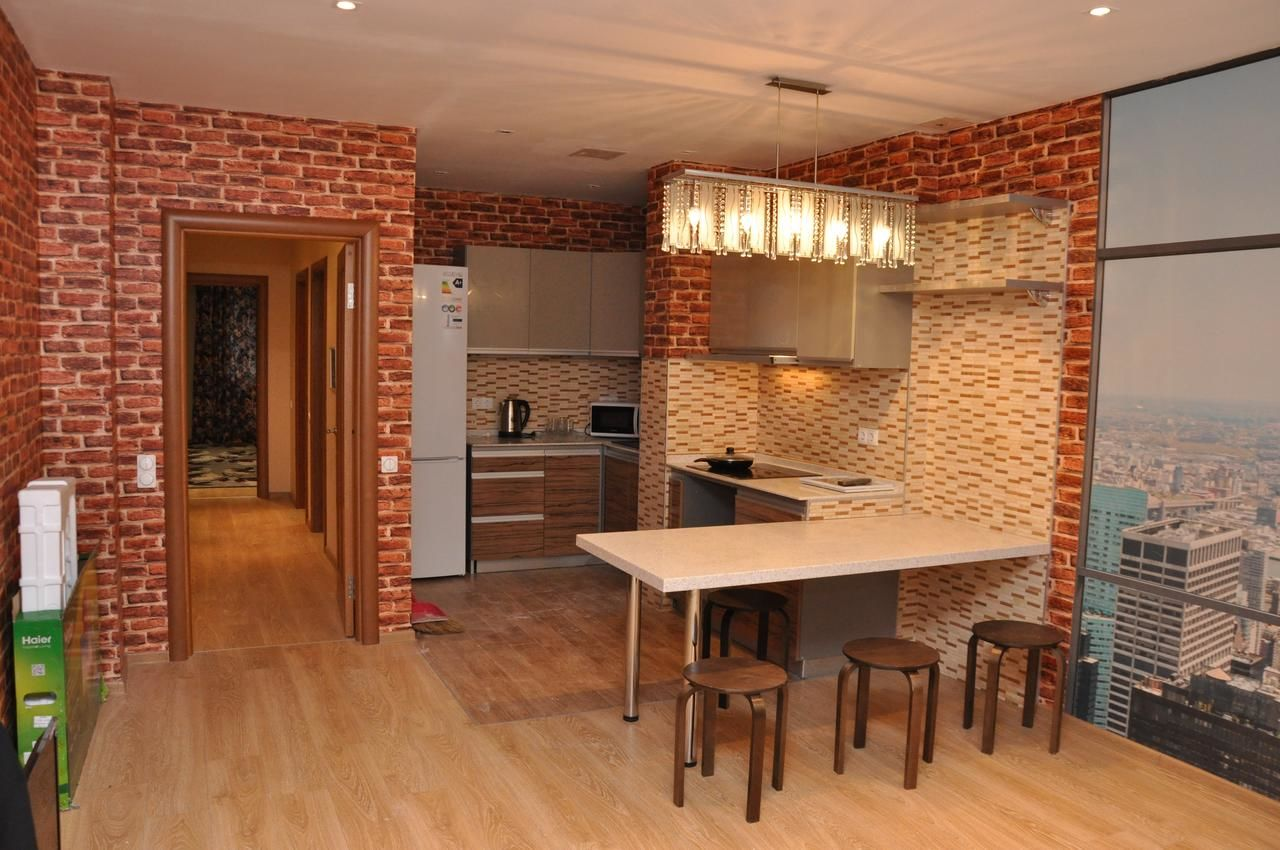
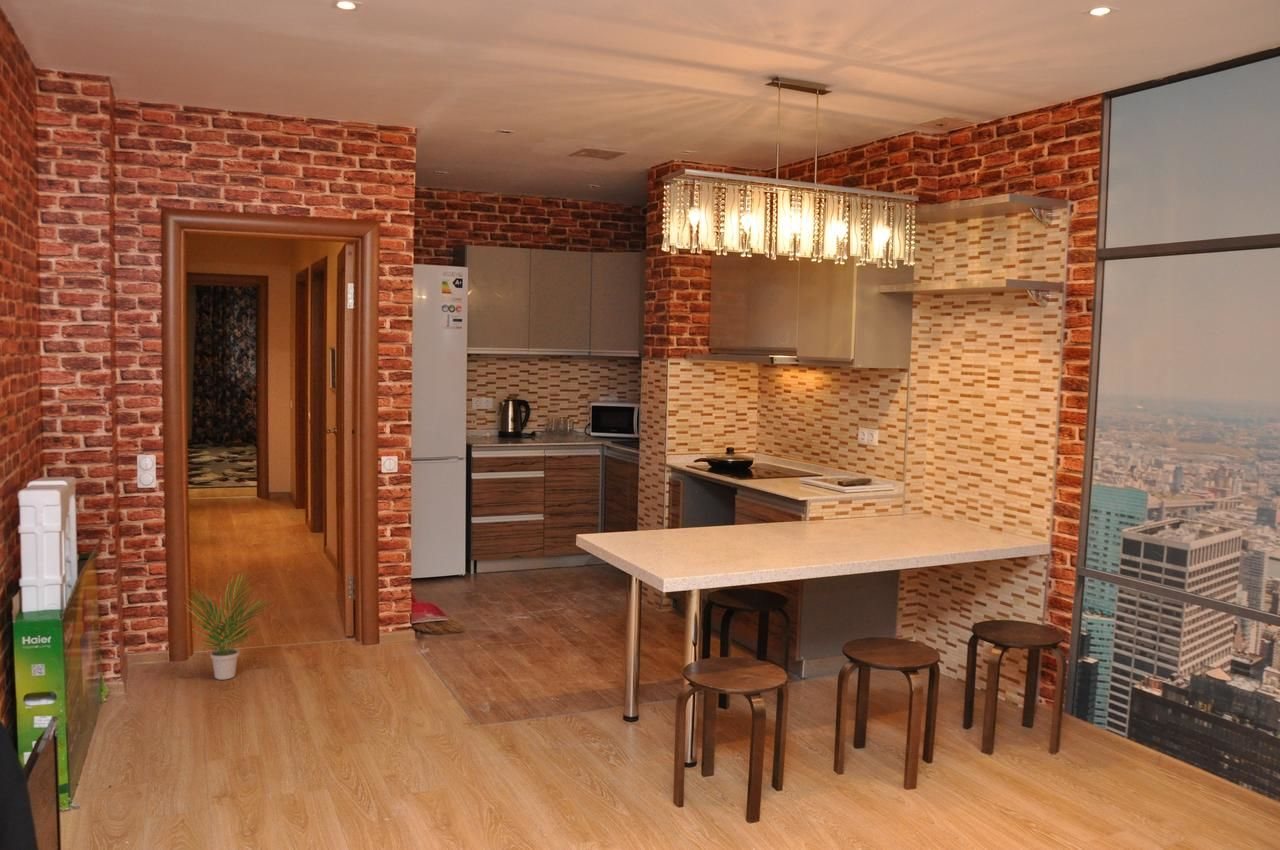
+ potted plant [176,571,273,681]
